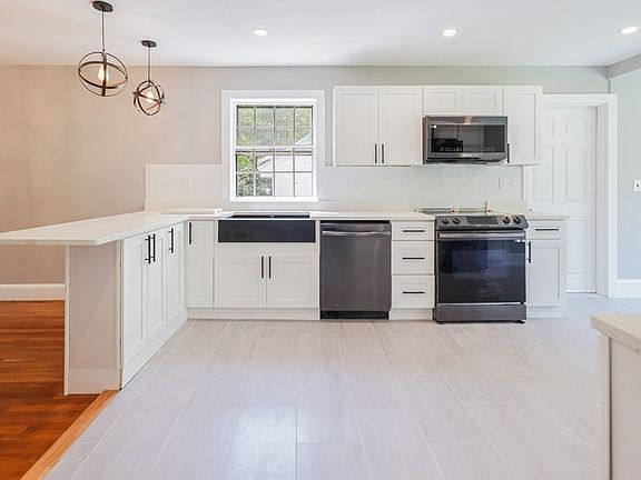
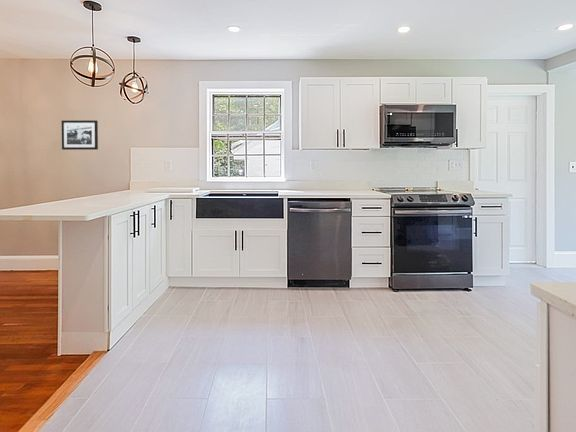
+ picture frame [61,119,99,151]
